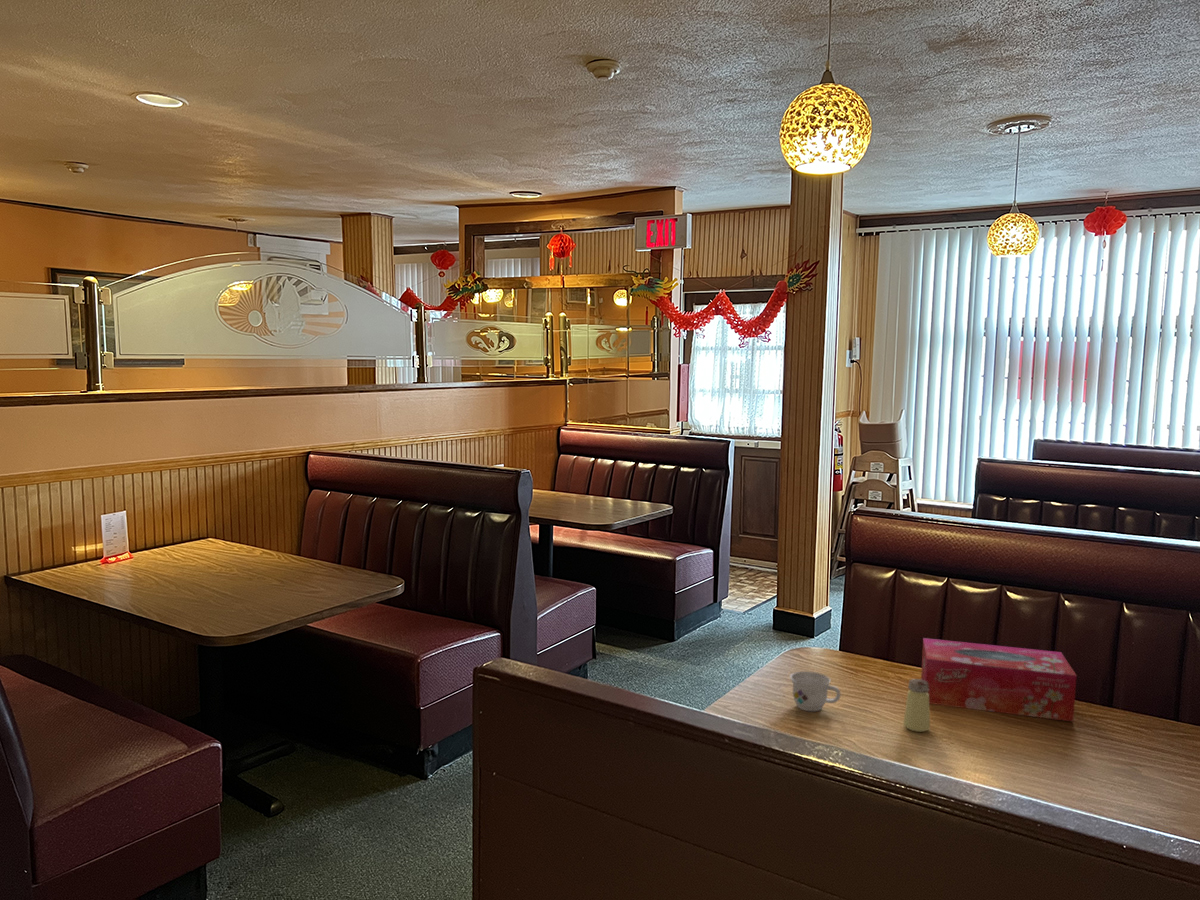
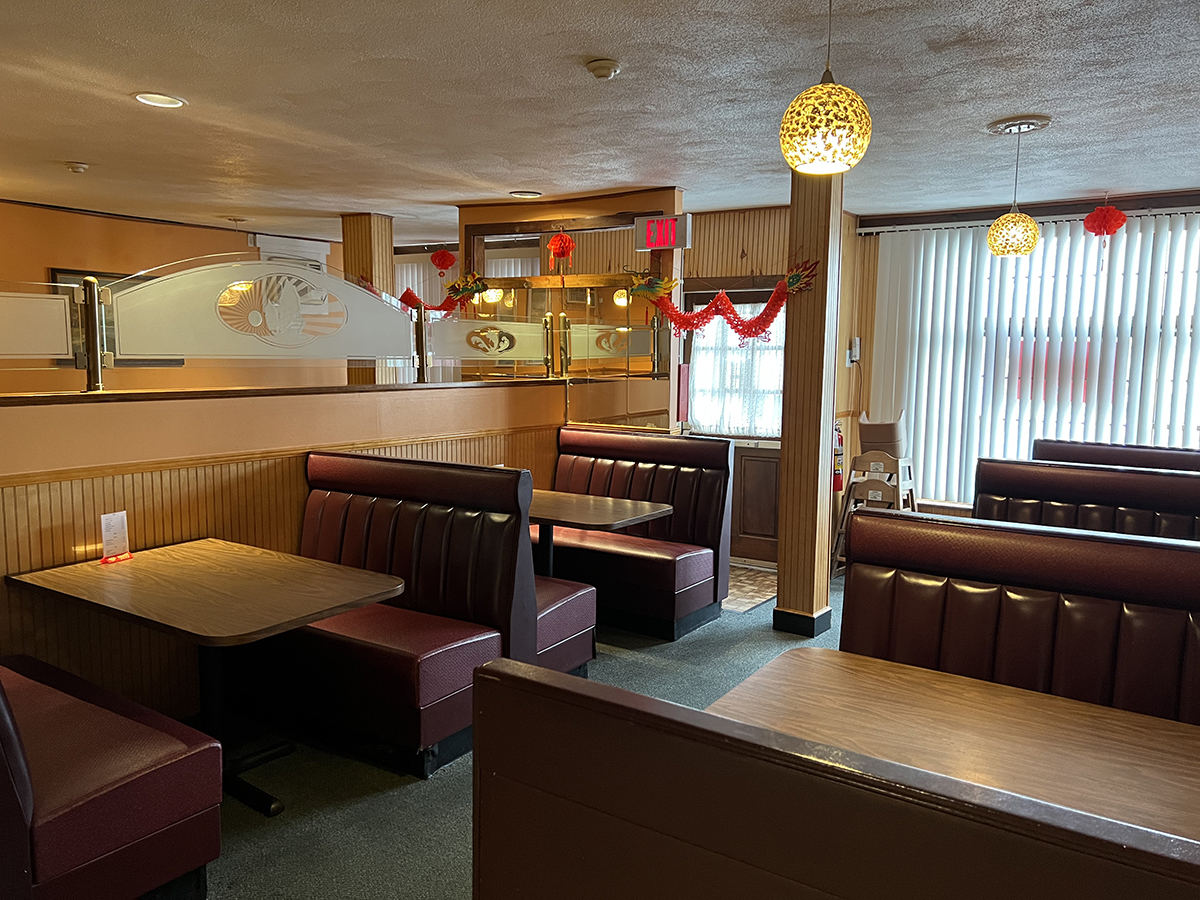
- saltshaker [902,678,931,733]
- tissue box [920,637,1078,723]
- teacup [789,670,842,712]
